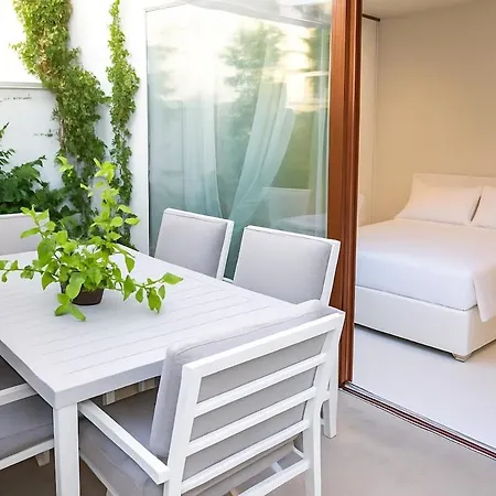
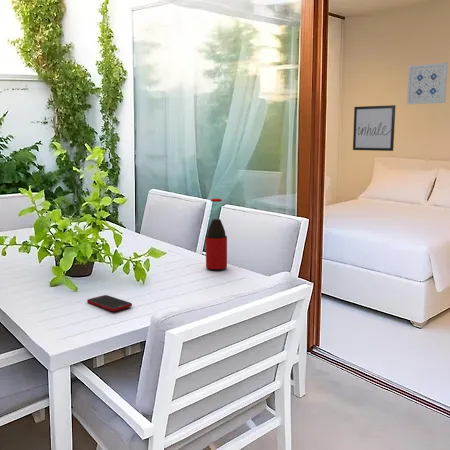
+ bottle [205,198,228,270]
+ wall art [352,104,396,152]
+ wall art [406,62,449,105]
+ cell phone [86,294,133,312]
